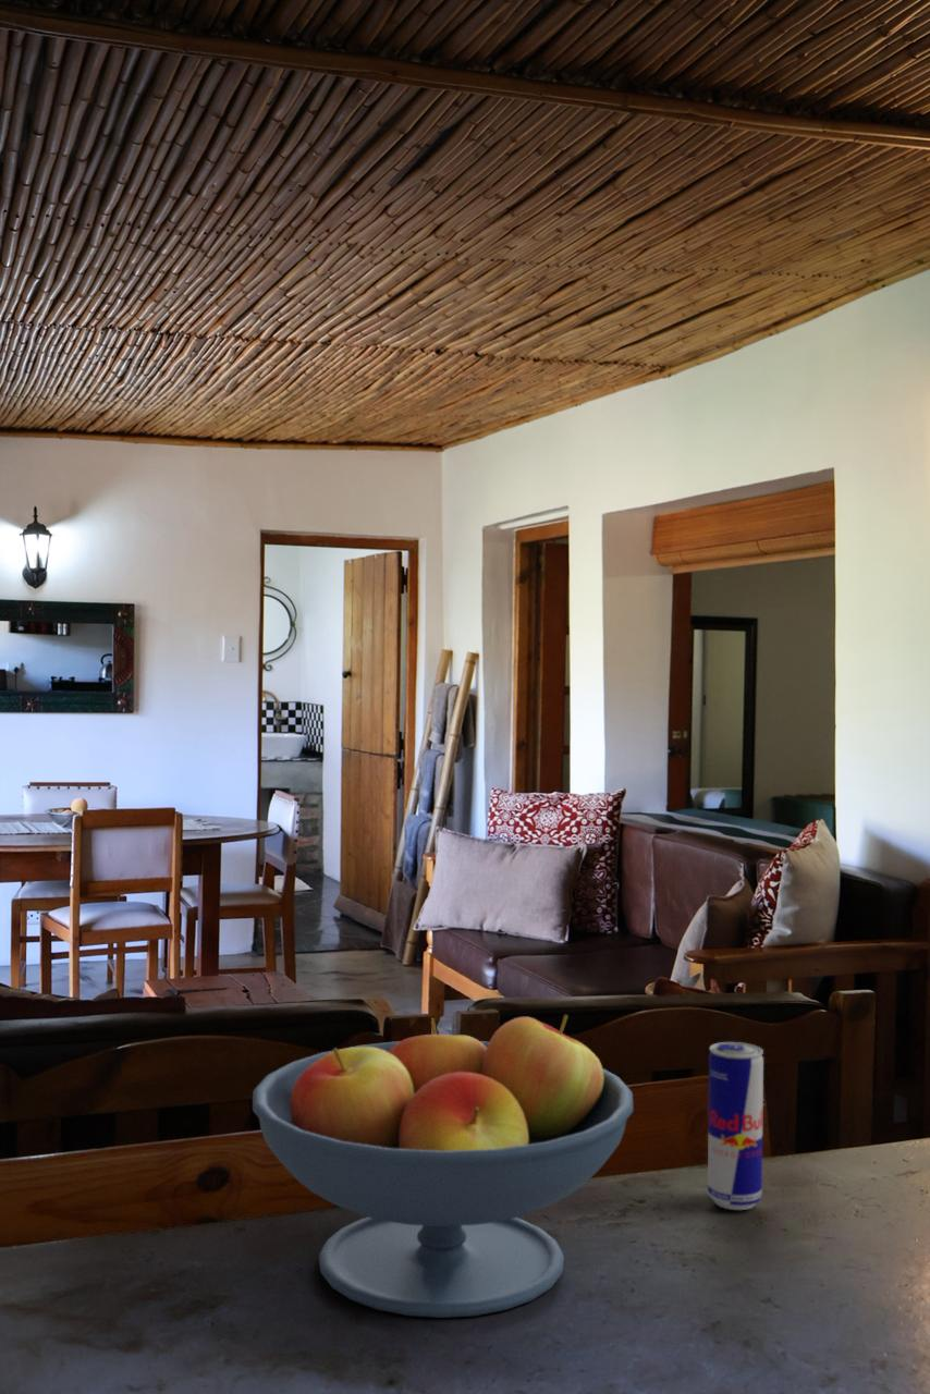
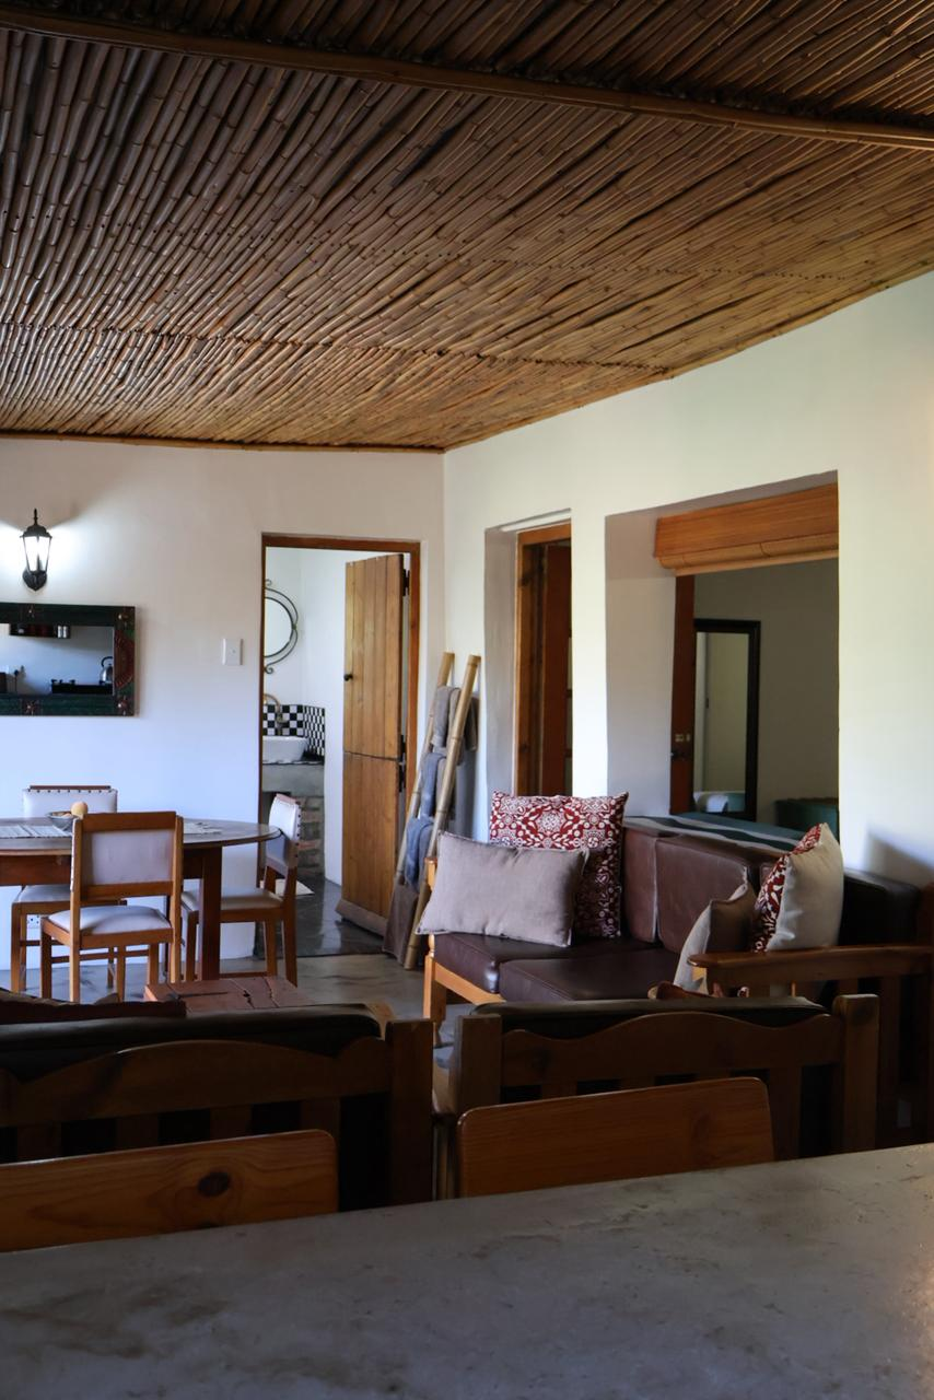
- fruit bowl [252,1014,634,1319]
- beverage can [707,1041,764,1211]
